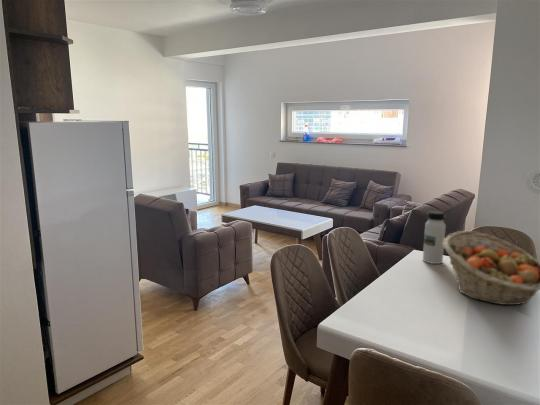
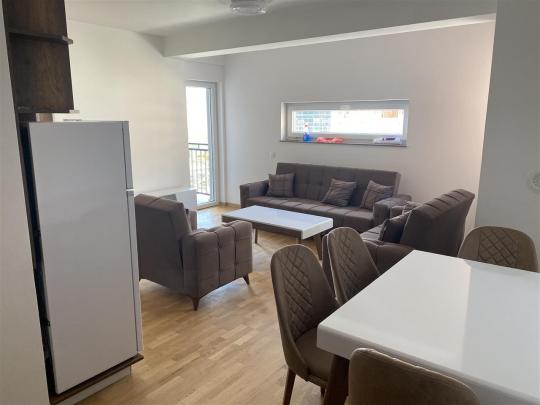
- water bottle [422,210,447,265]
- fruit basket [443,230,540,306]
